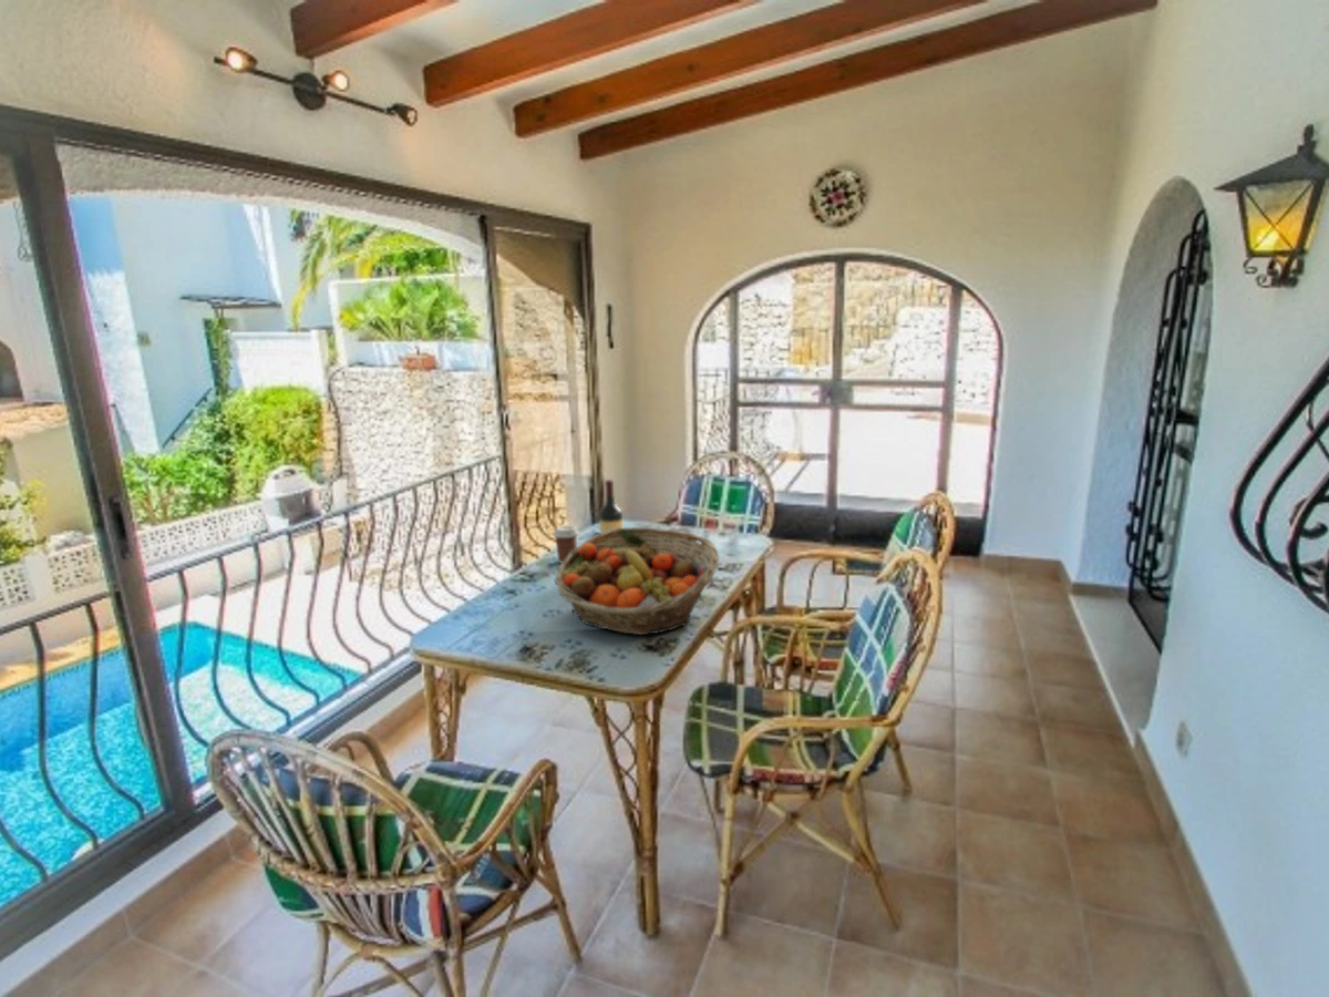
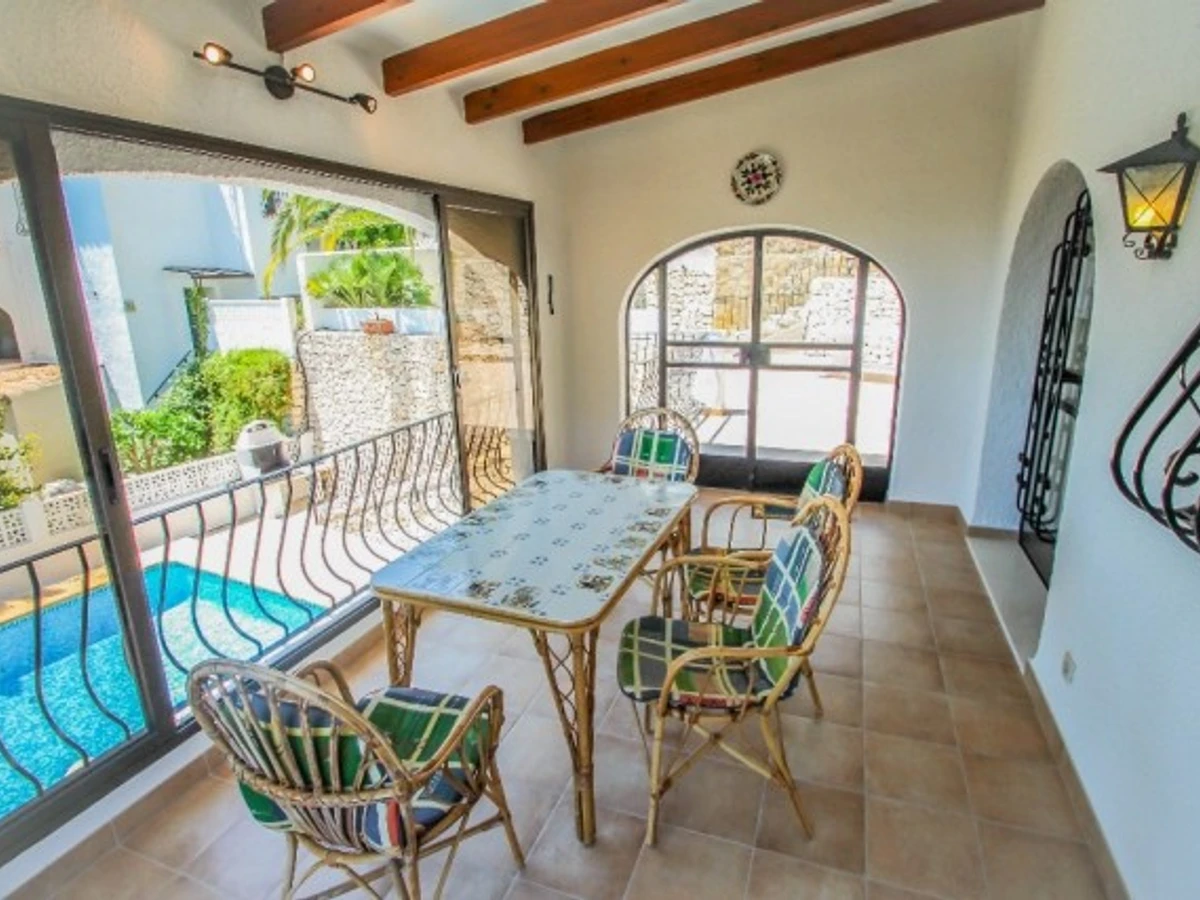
- coffee cup [553,525,580,564]
- wine bottle [598,479,624,534]
- fruit basket [553,526,720,636]
